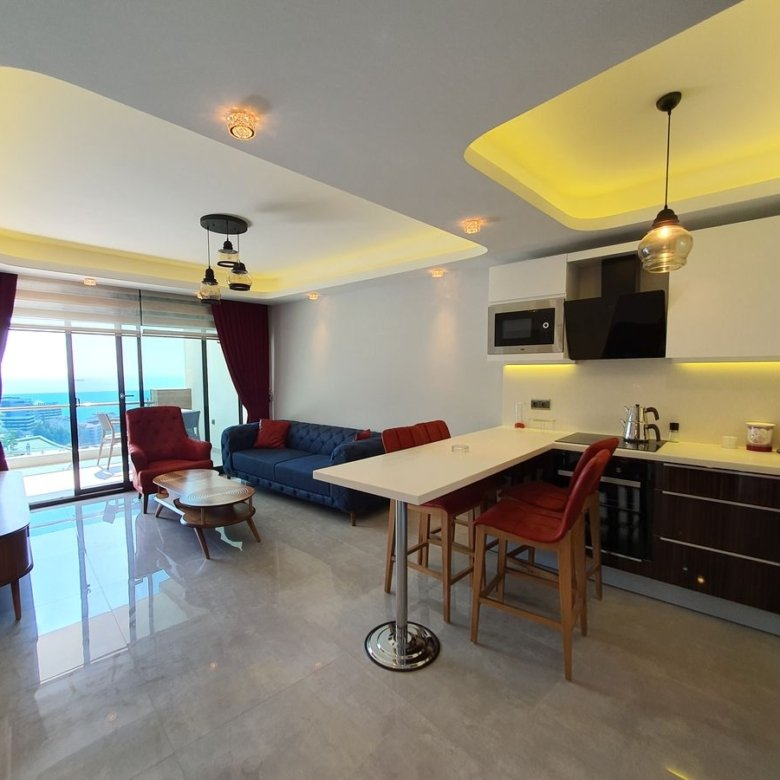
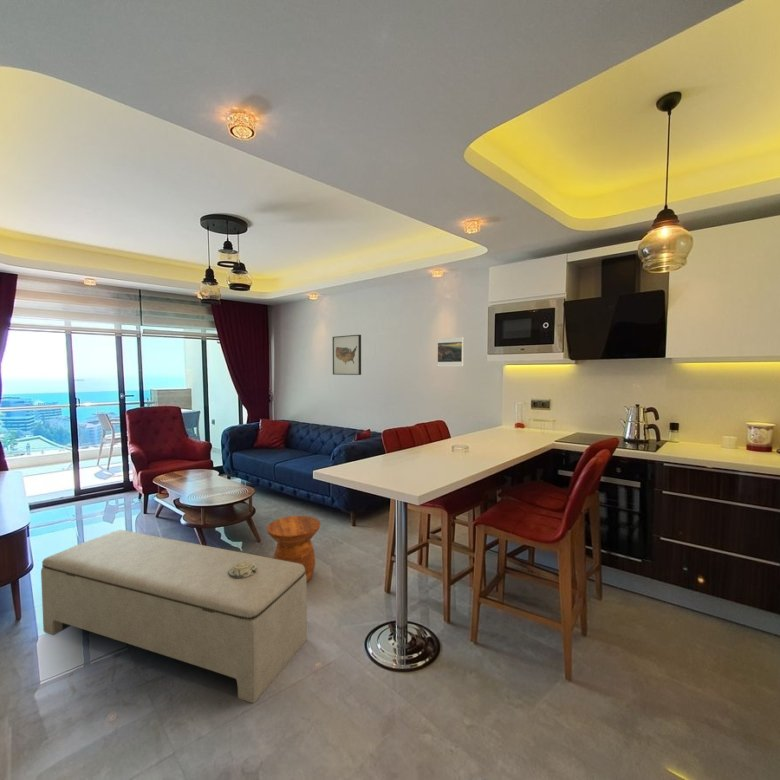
+ bench [40,529,308,704]
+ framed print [436,336,465,368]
+ side table [266,515,322,583]
+ wall art [332,334,362,376]
+ decorative bowl [228,561,257,578]
